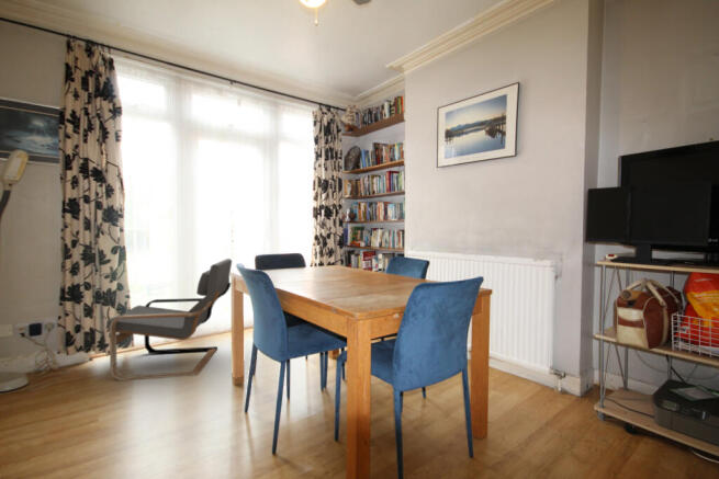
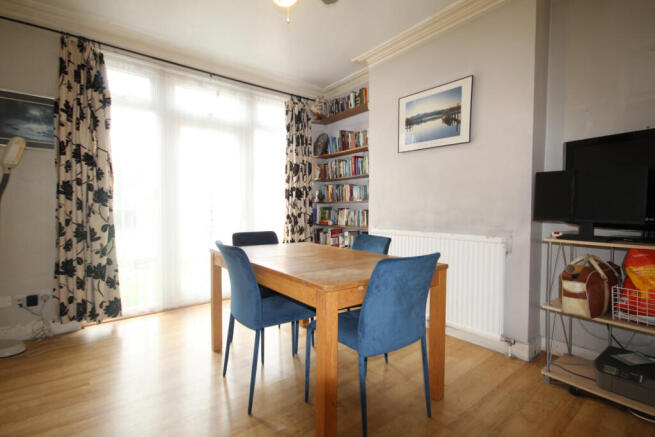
- armchair [105,258,233,381]
